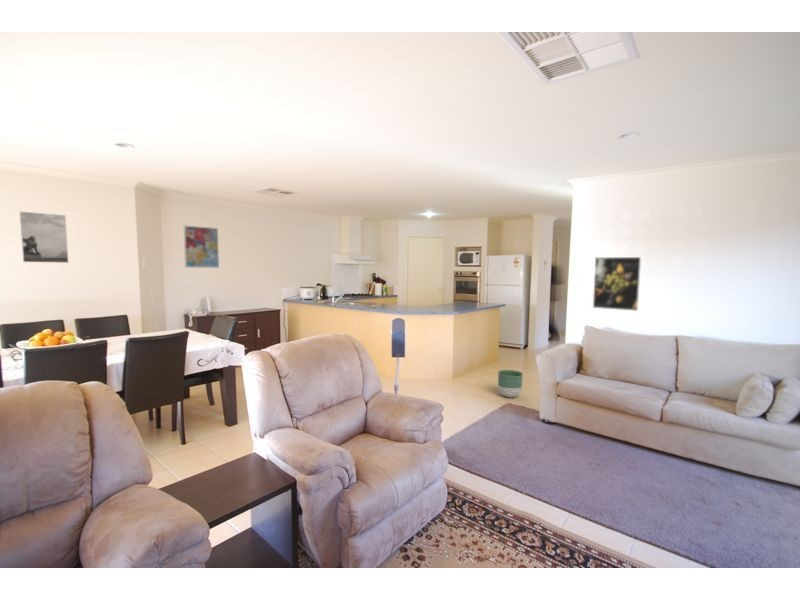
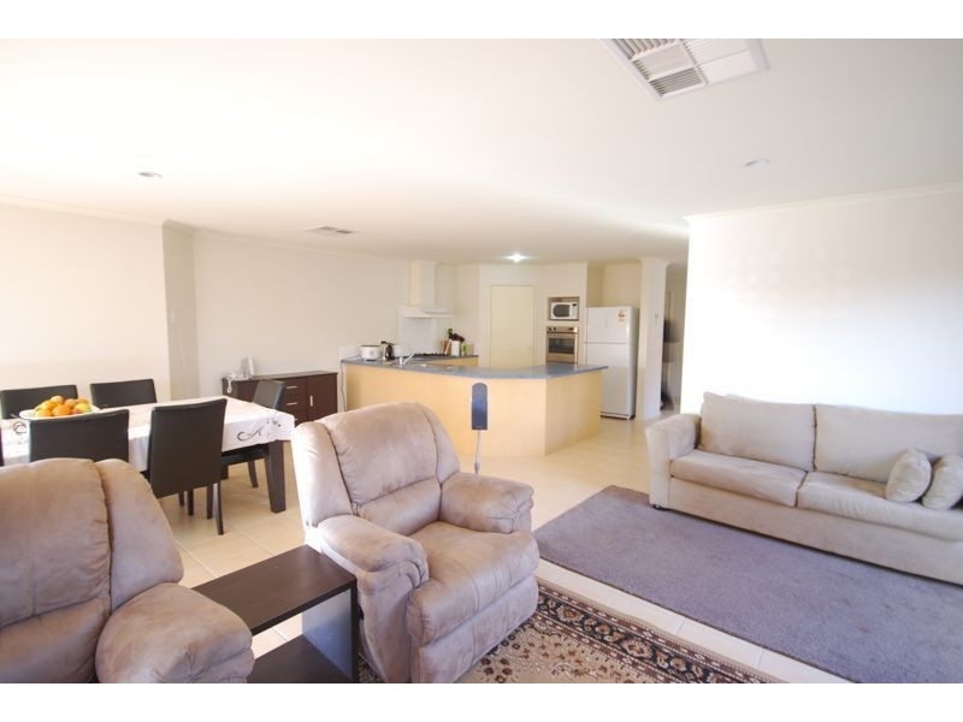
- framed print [19,211,69,264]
- wall art [183,224,220,269]
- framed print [592,256,642,312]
- planter [497,369,524,398]
